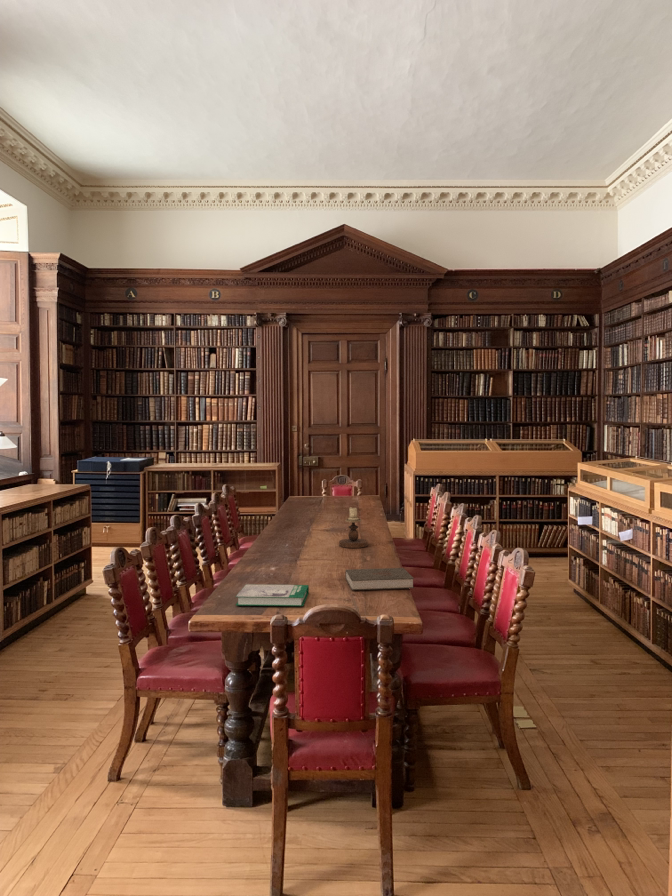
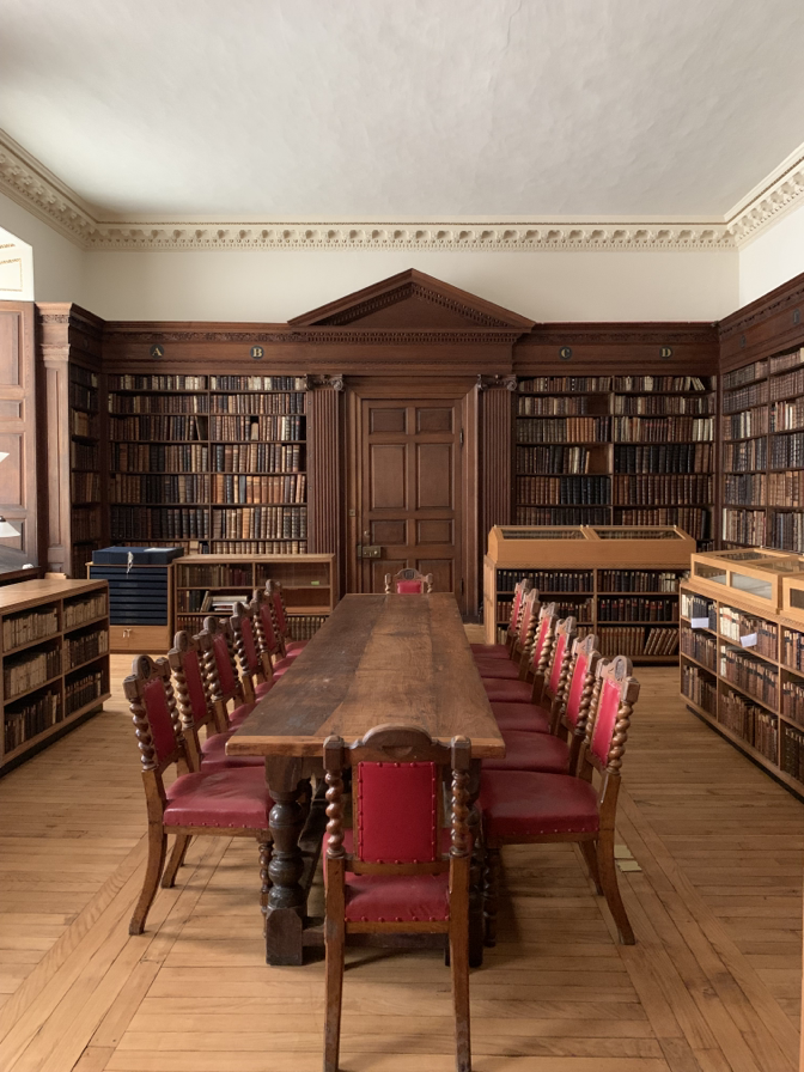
- candlestick [338,506,369,549]
- book [235,584,310,607]
- book [344,567,415,591]
